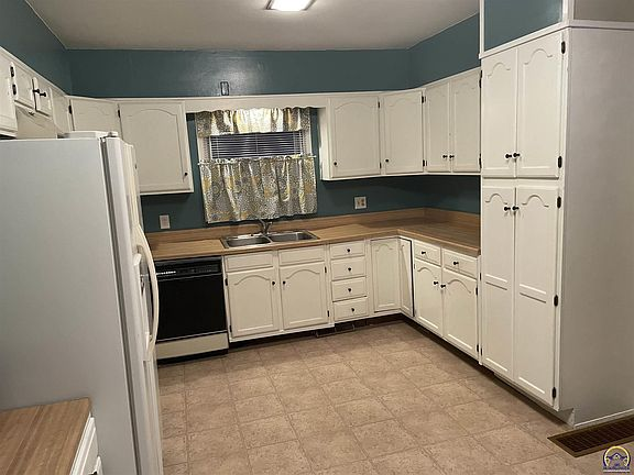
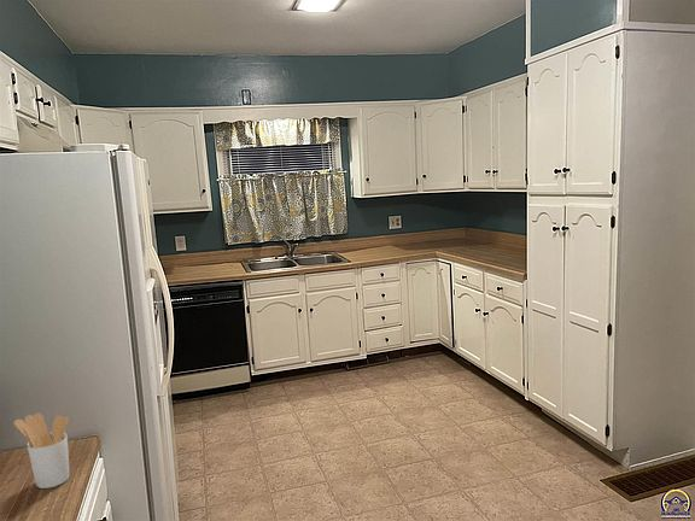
+ utensil holder [13,411,71,490]
